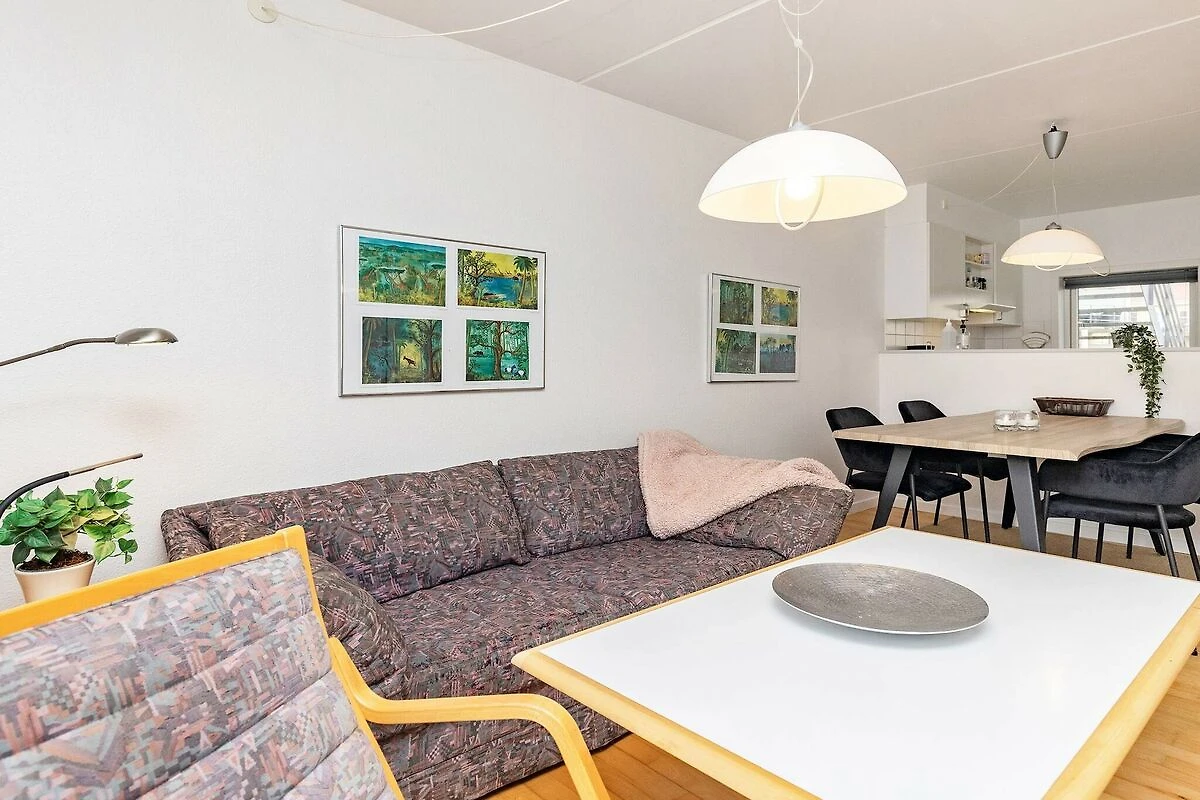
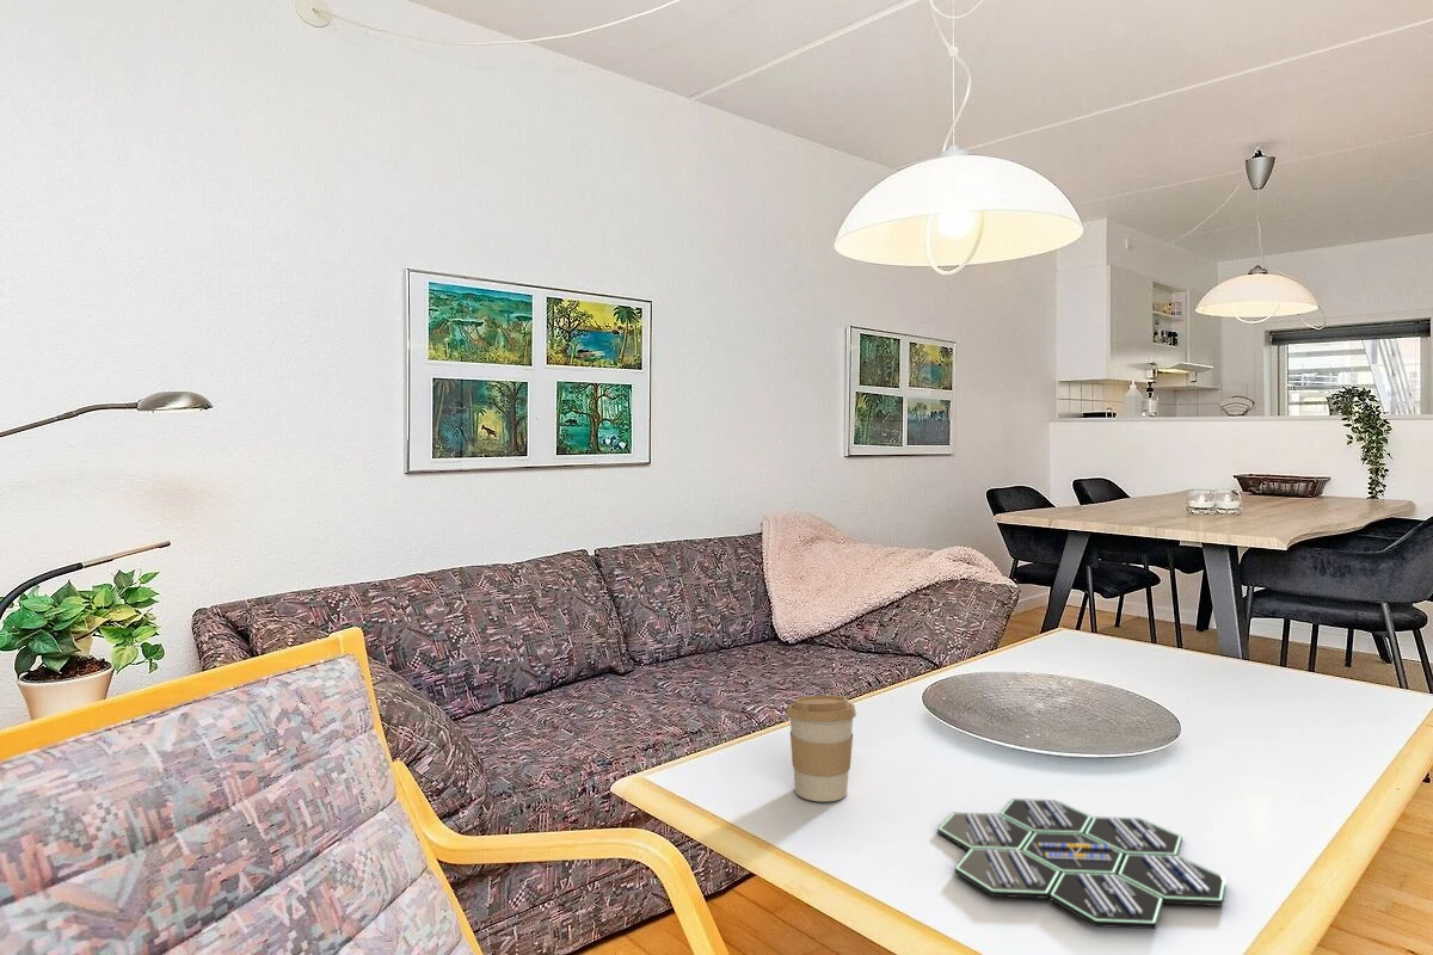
+ board game [936,797,1228,930]
+ coffee cup [786,695,857,802]
